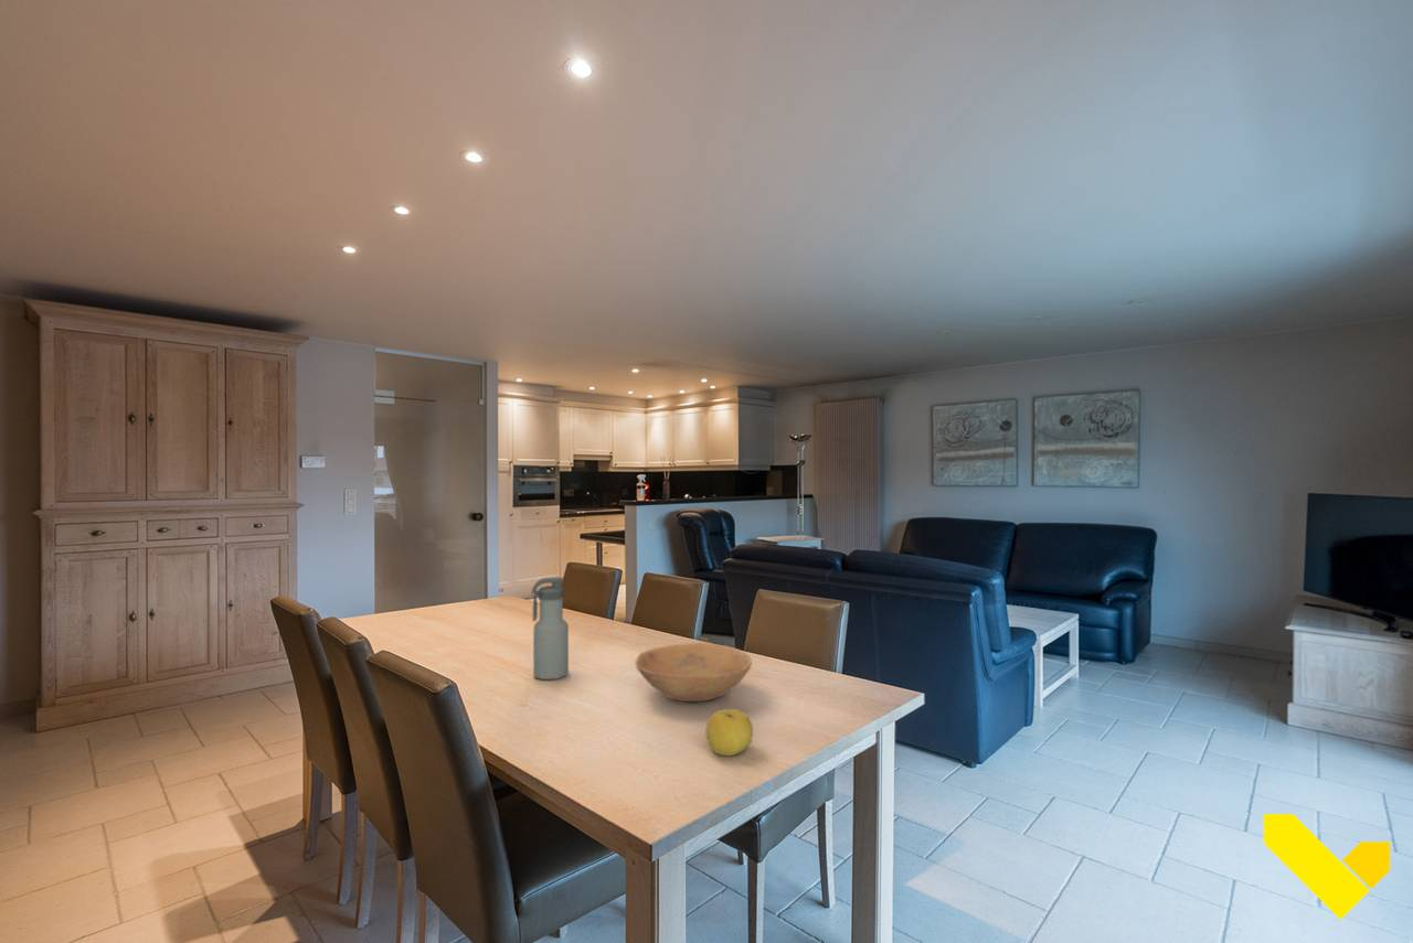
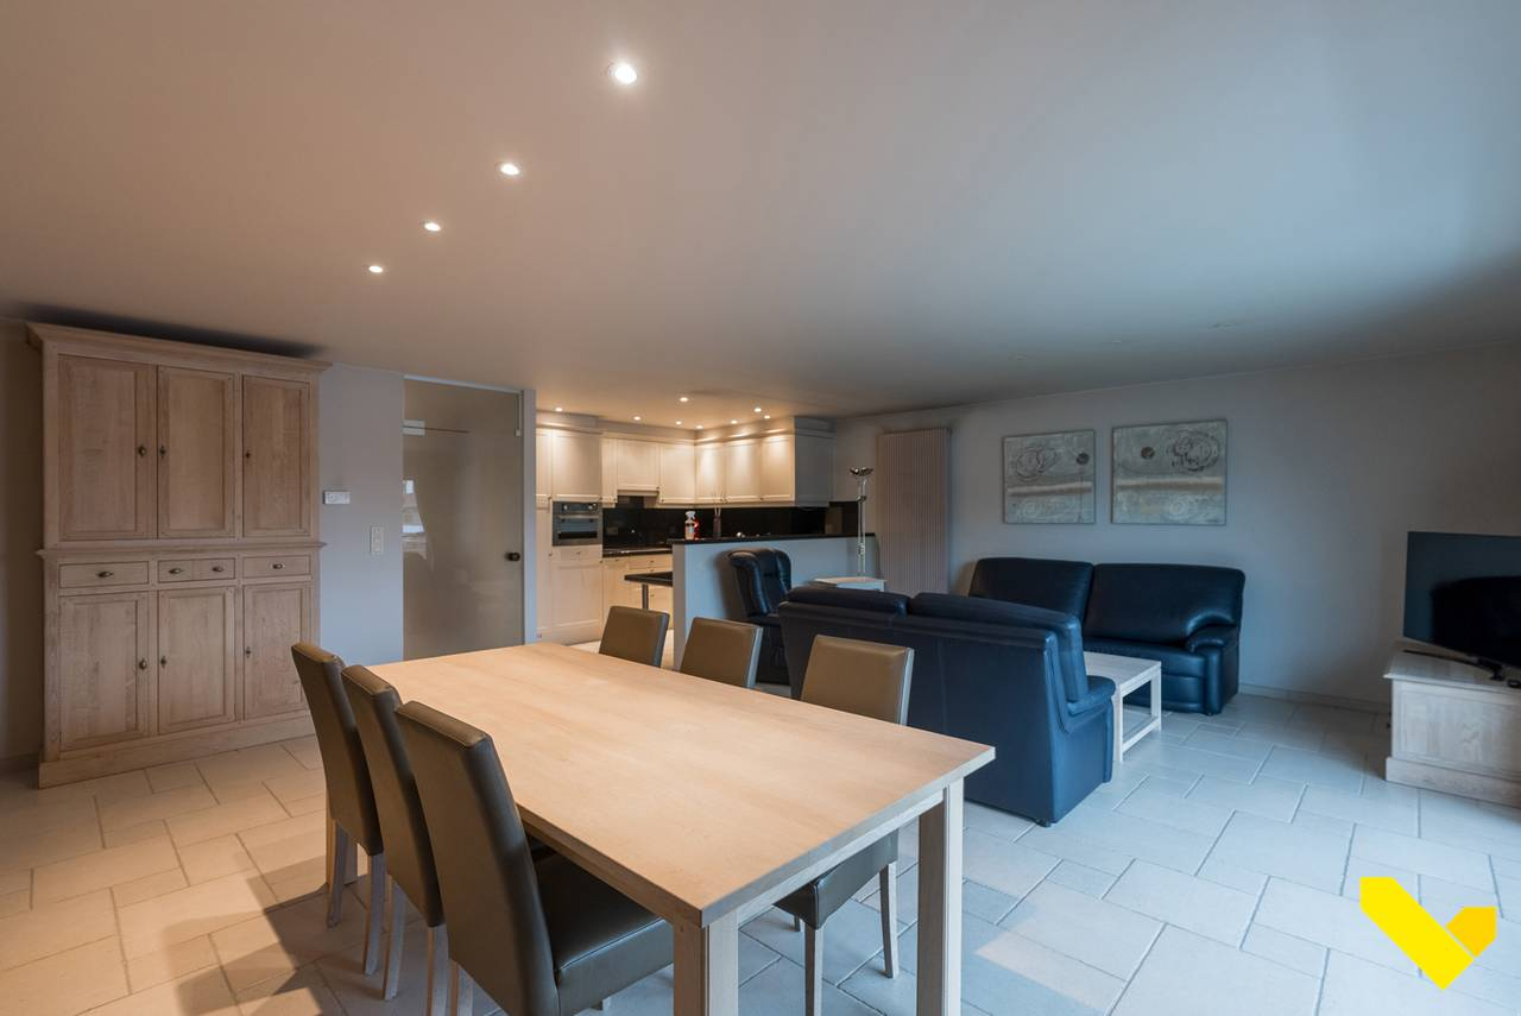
- fruit [704,708,754,757]
- bowl [634,641,753,703]
- water bottle [531,576,570,681]
